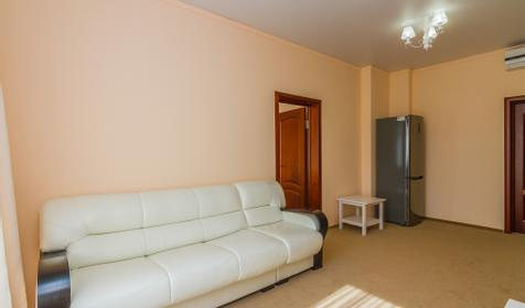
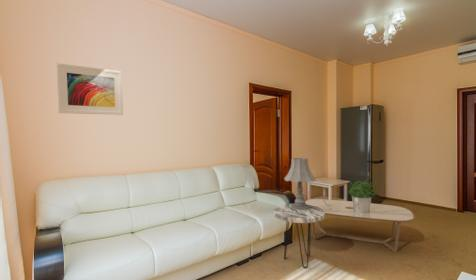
+ potted plant [347,178,378,213]
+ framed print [55,62,124,116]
+ side table [272,203,326,269]
+ coffee table [305,198,416,253]
+ table lamp [283,157,317,210]
